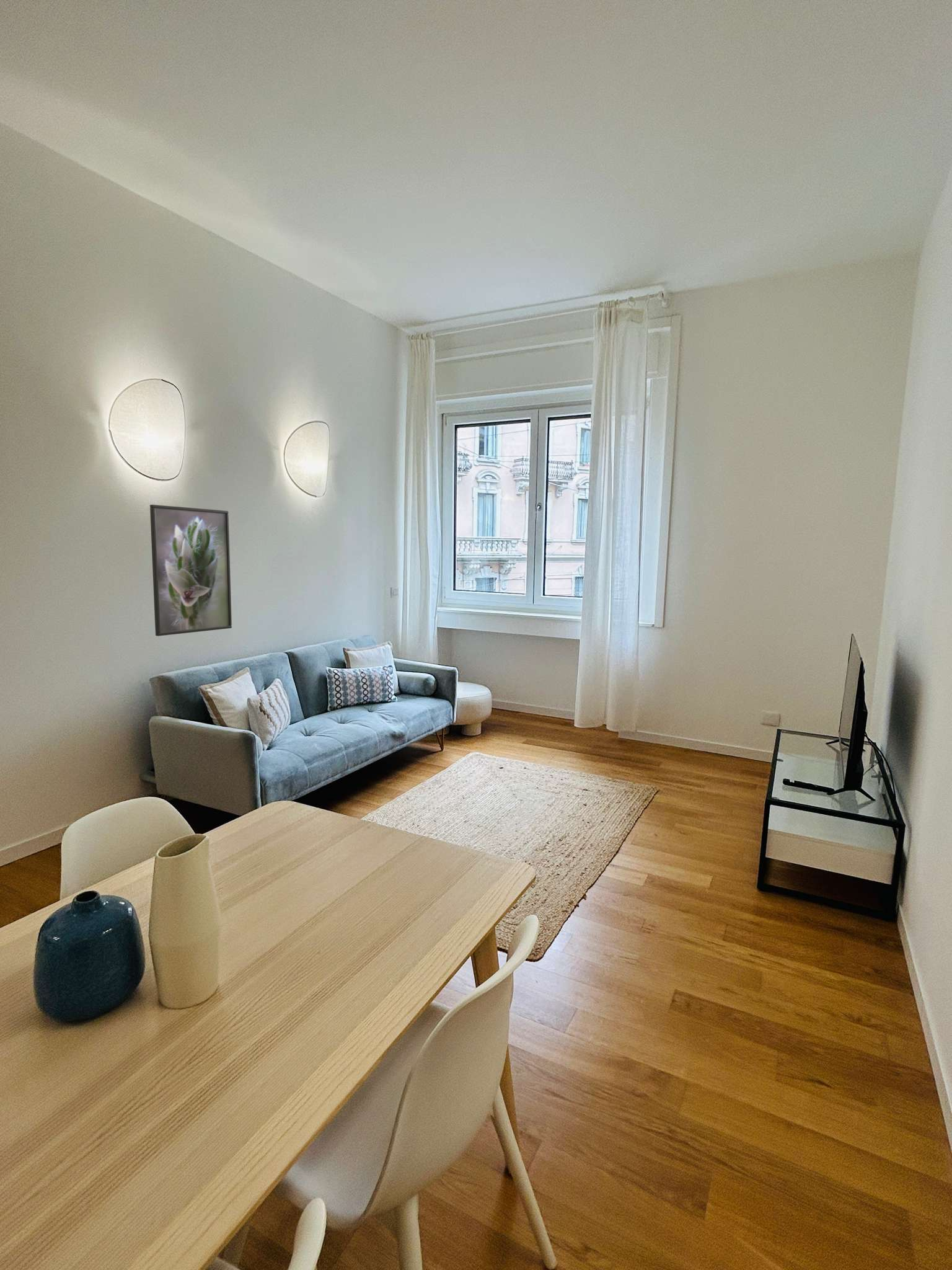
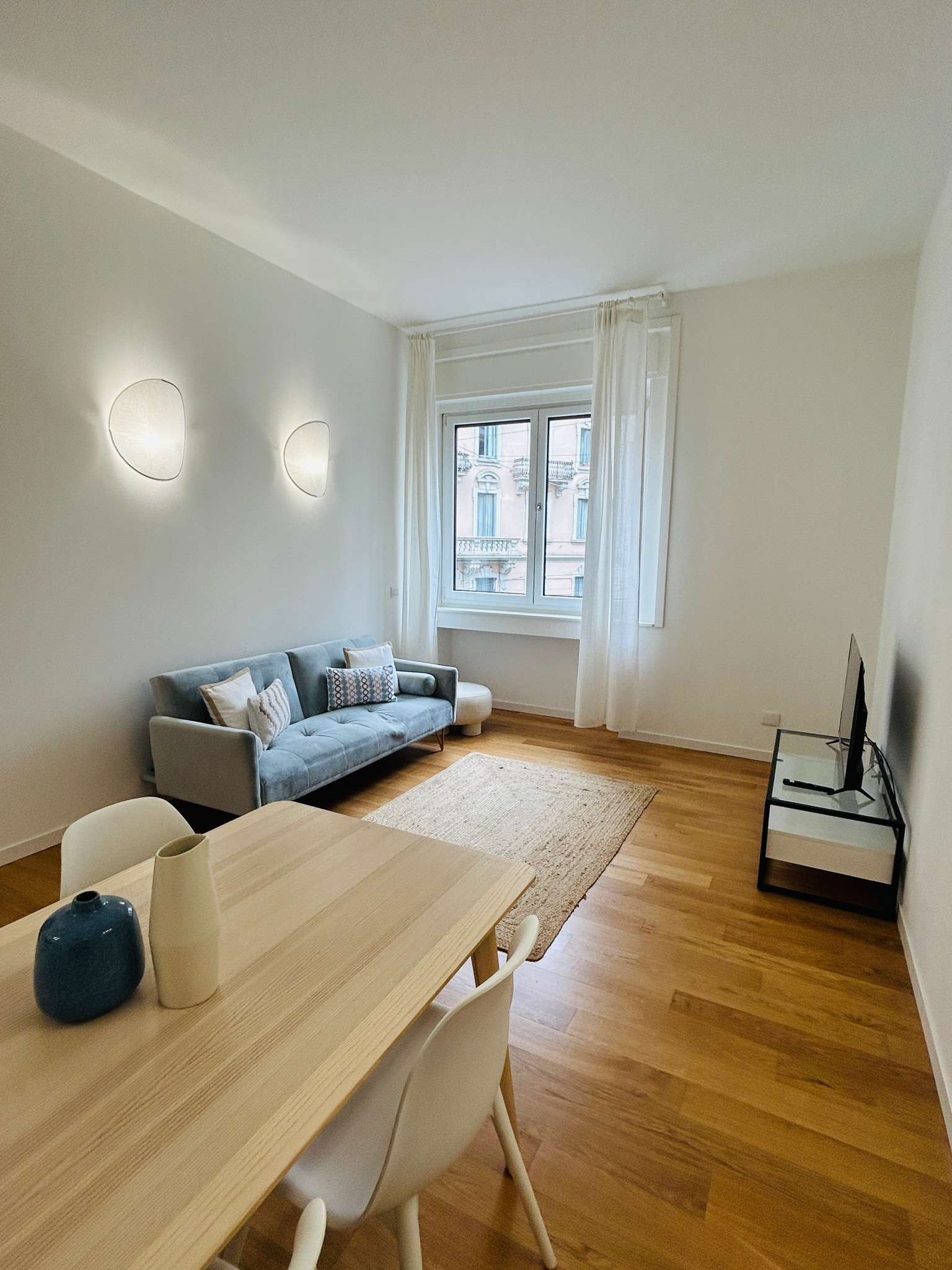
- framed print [149,504,232,637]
